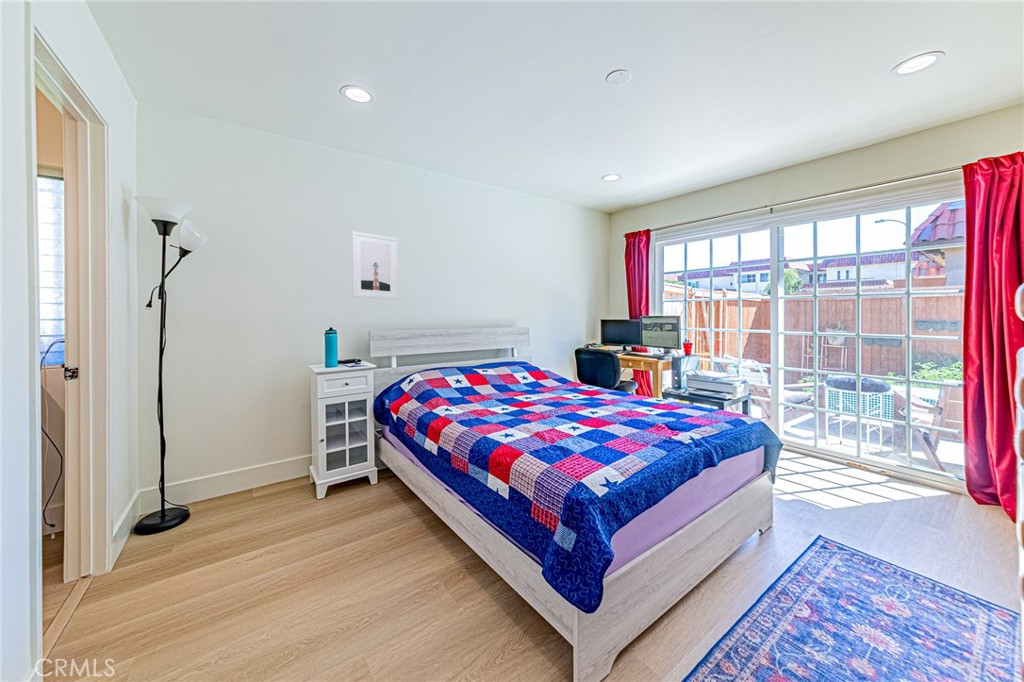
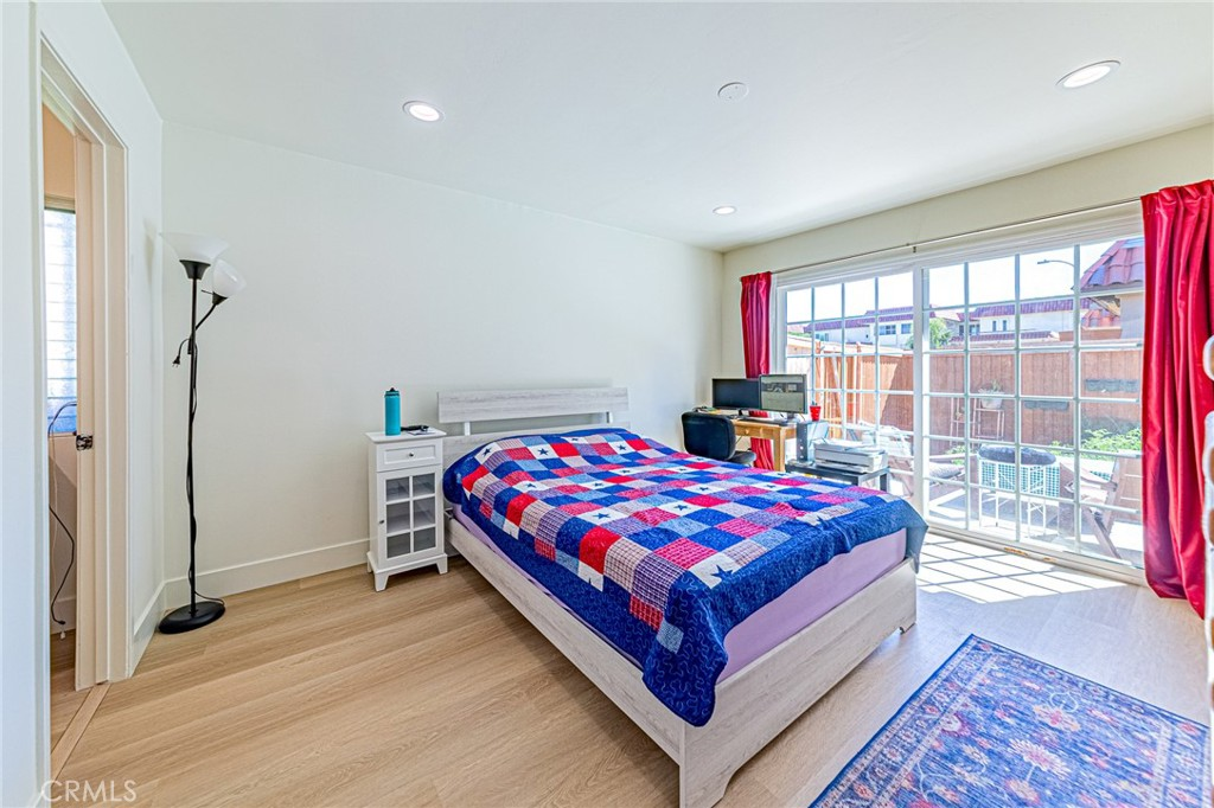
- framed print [351,231,399,300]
